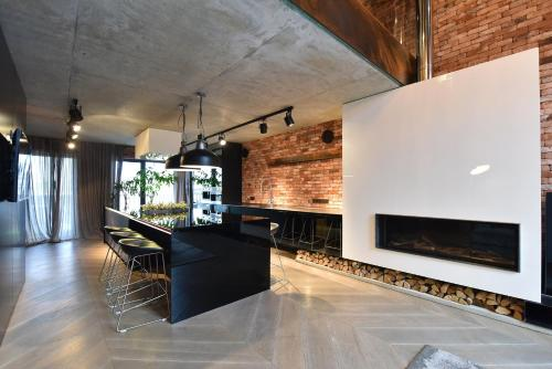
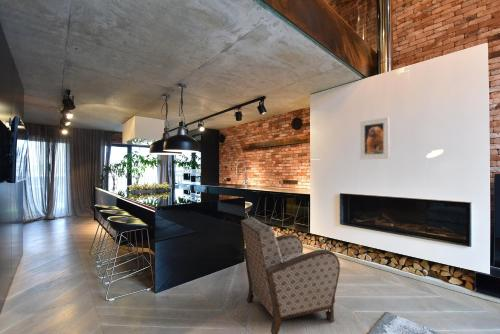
+ armchair [240,216,341,334]
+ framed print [359,116,390,160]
